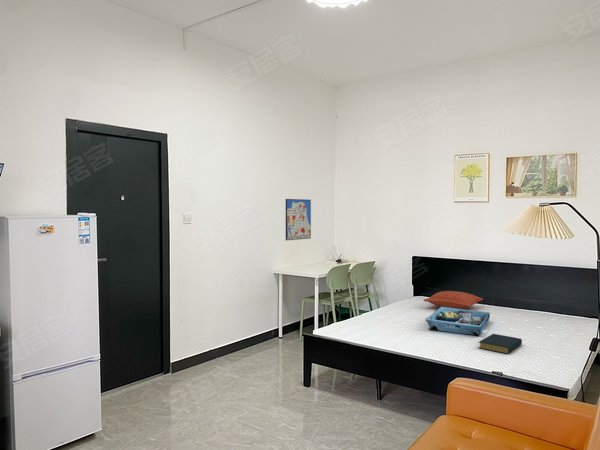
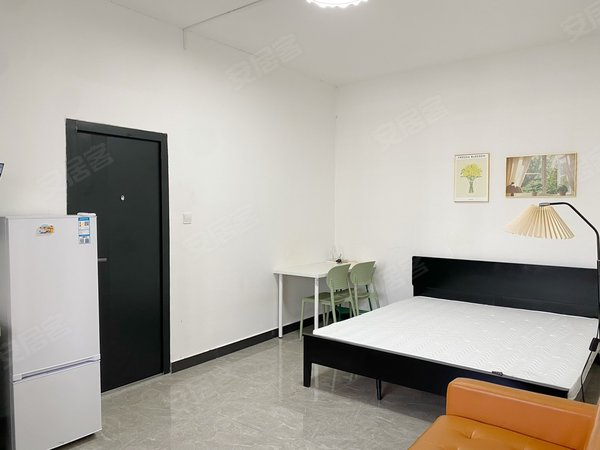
- hardback book [478,333,523,355]
- pillow [423,290,484,310]
- serving tray [425,307,491,337]
- wall art [285,198,312,241]
